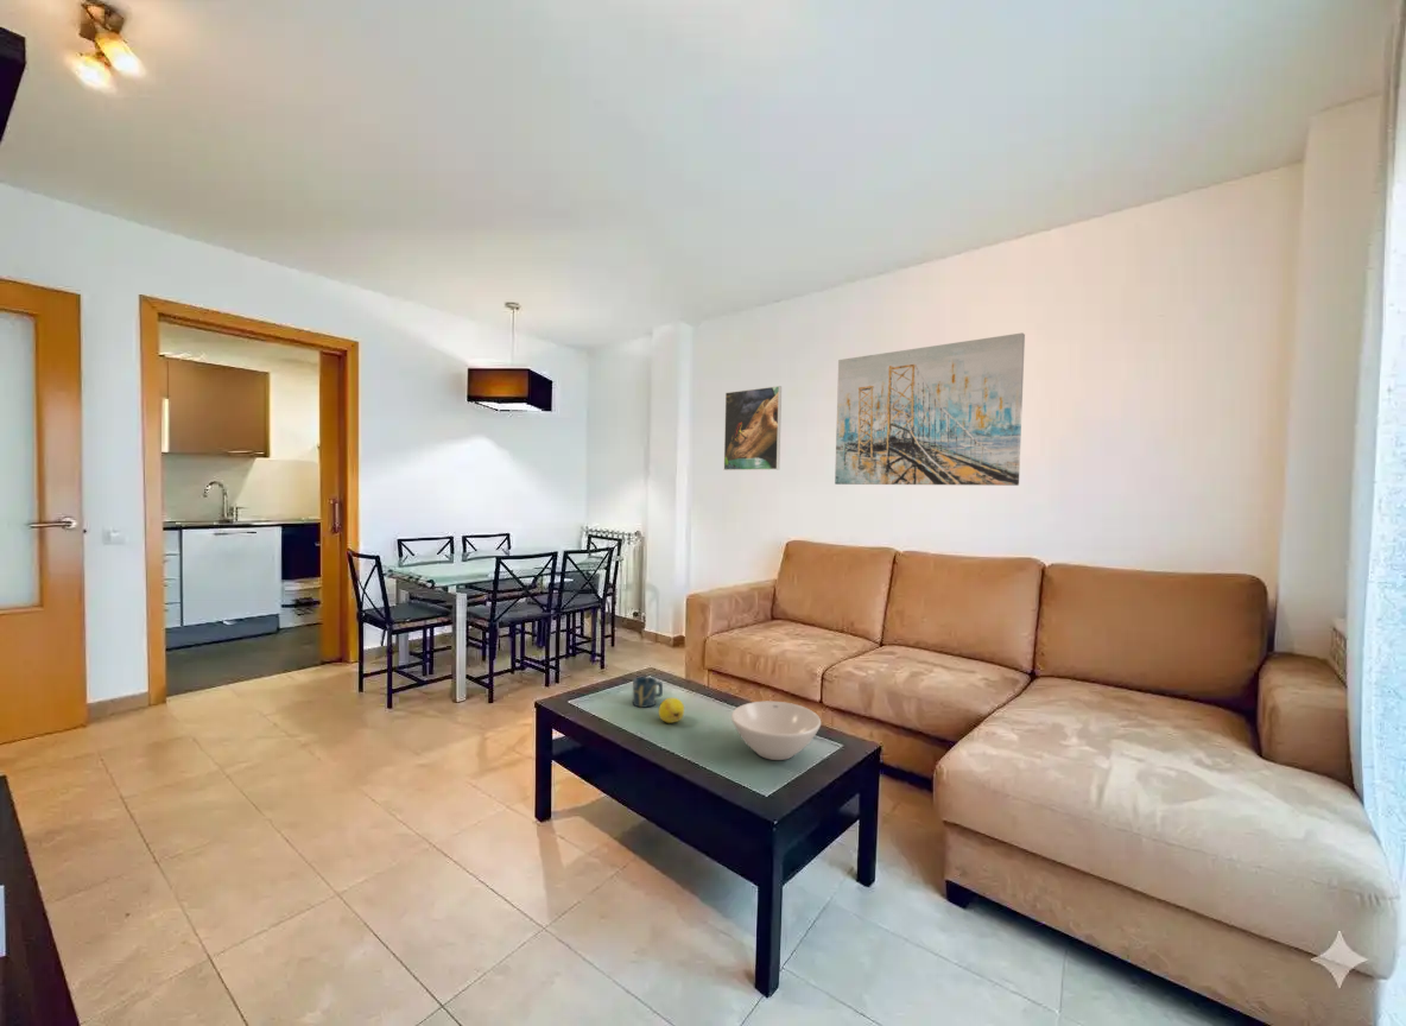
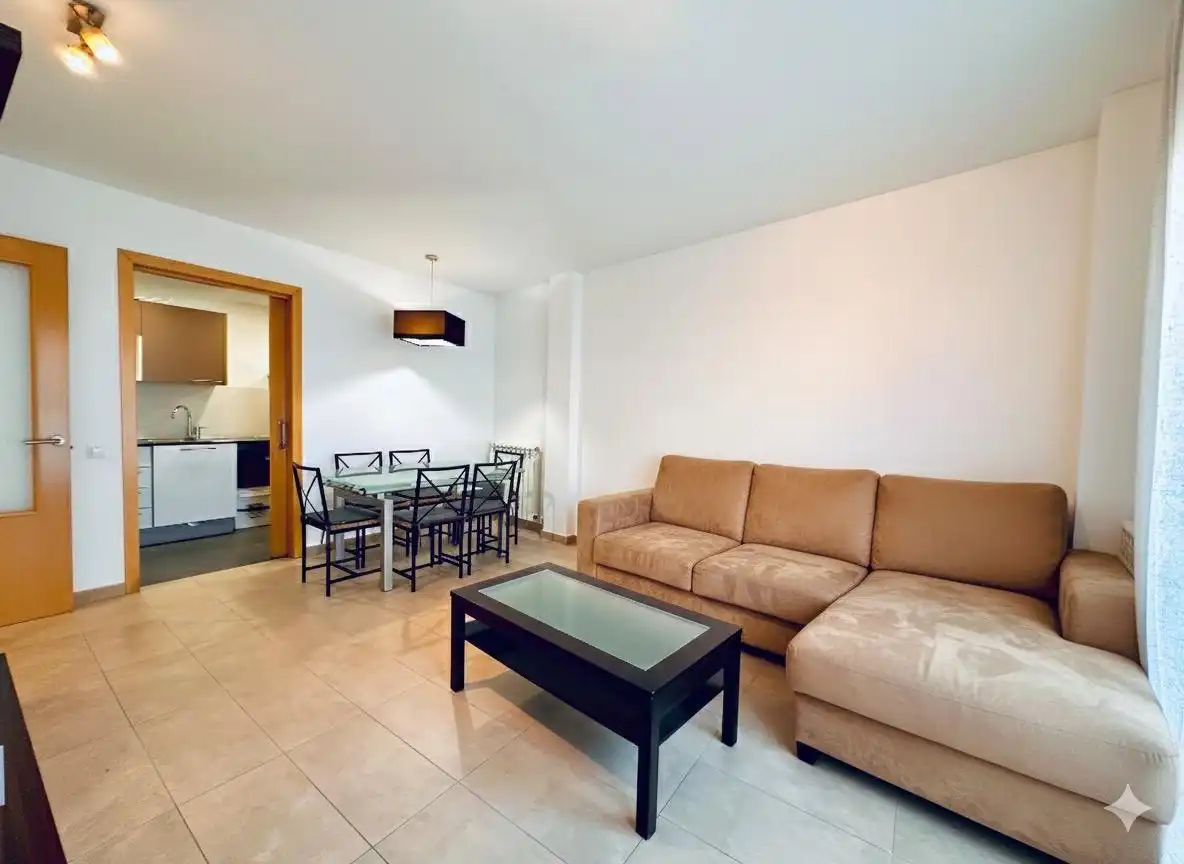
- bowl [730,701,822,761]
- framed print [723,385,783,471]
- fruit [658,697,685,724]
- wall art [834,331,1026,487]
- cup [632,676,664,709]
